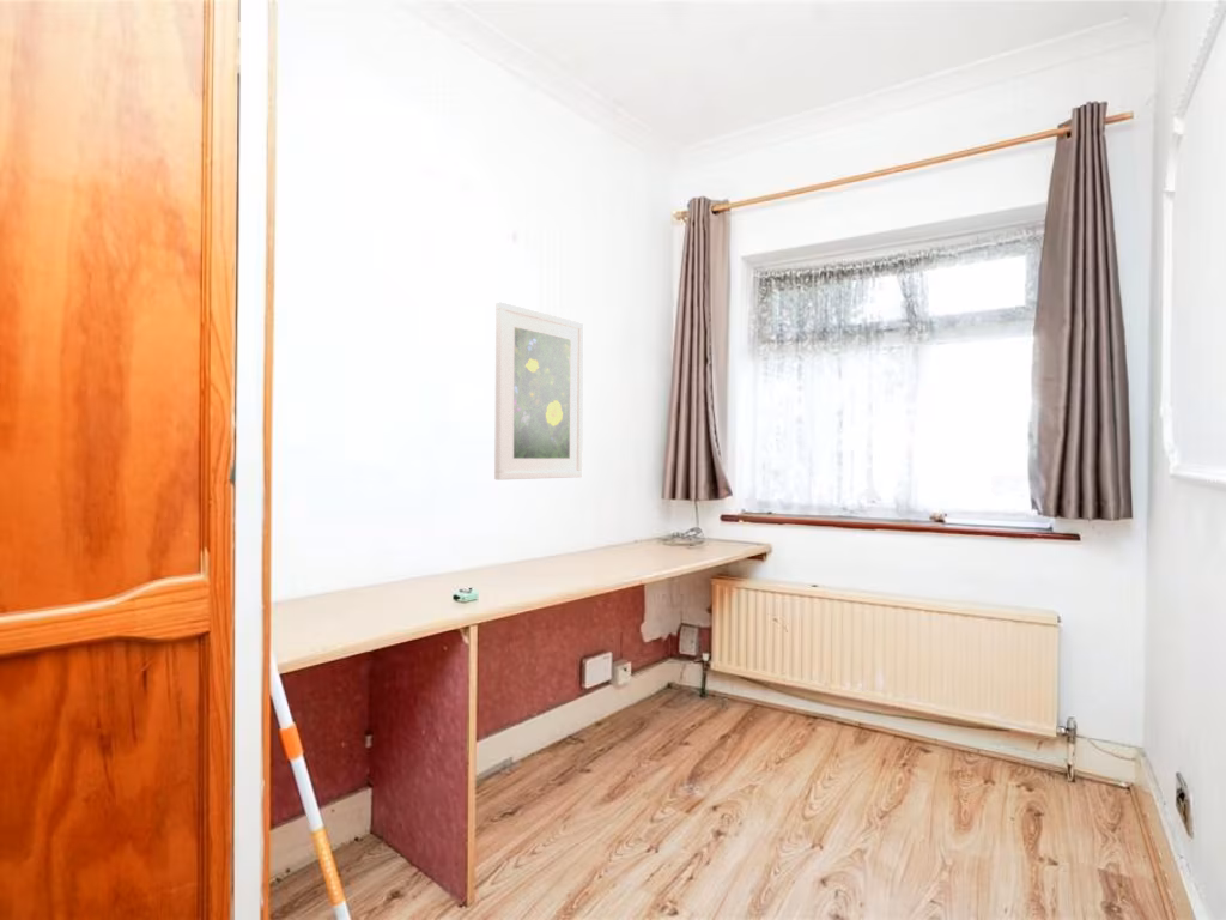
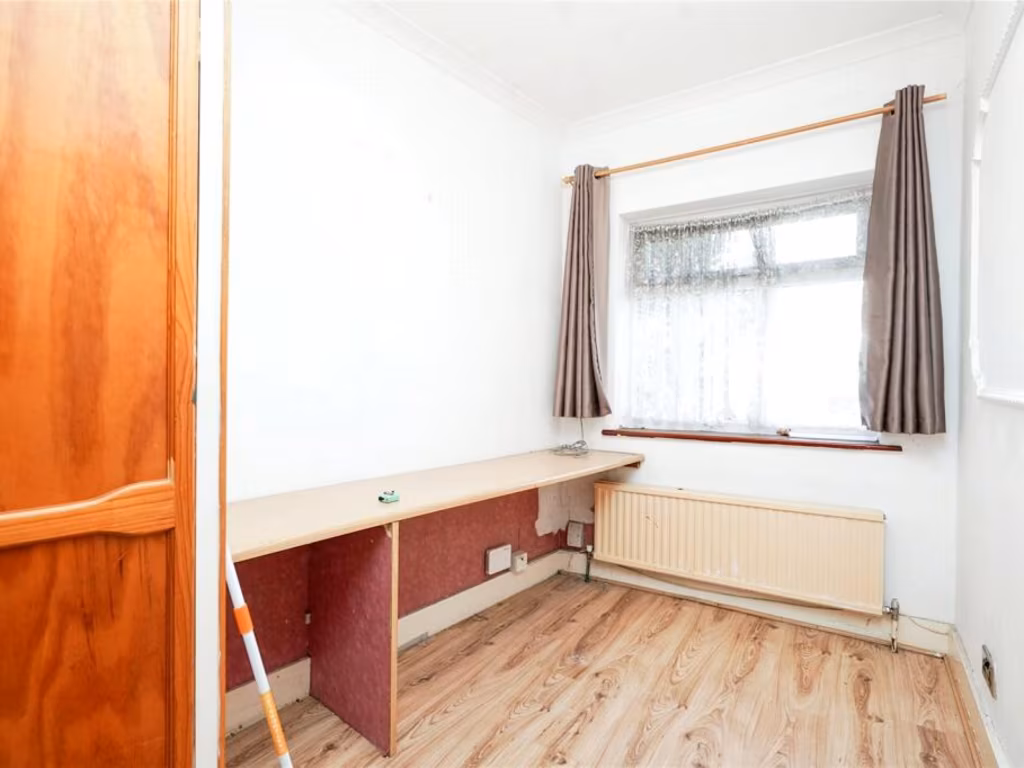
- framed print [493,301,584,482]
